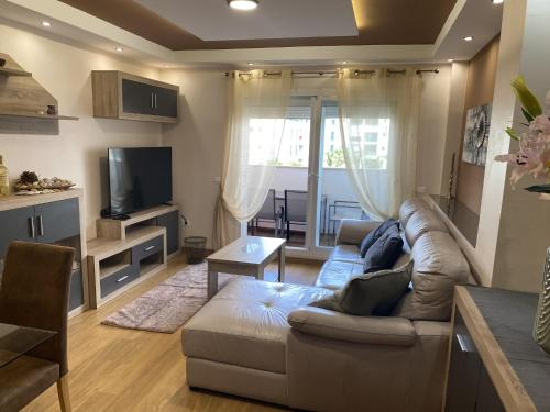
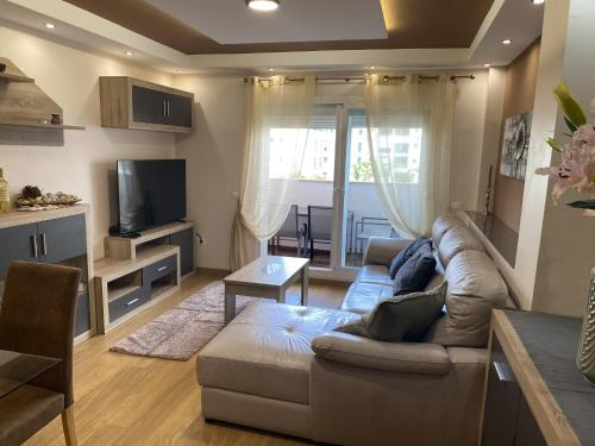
- wastebasket [183,235,208,265]
